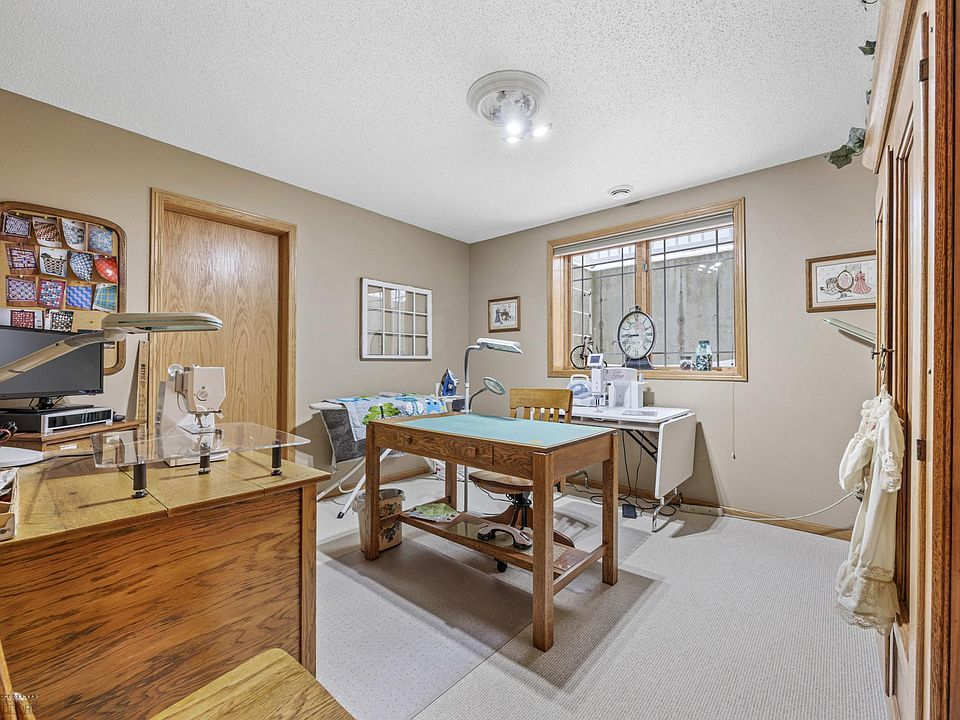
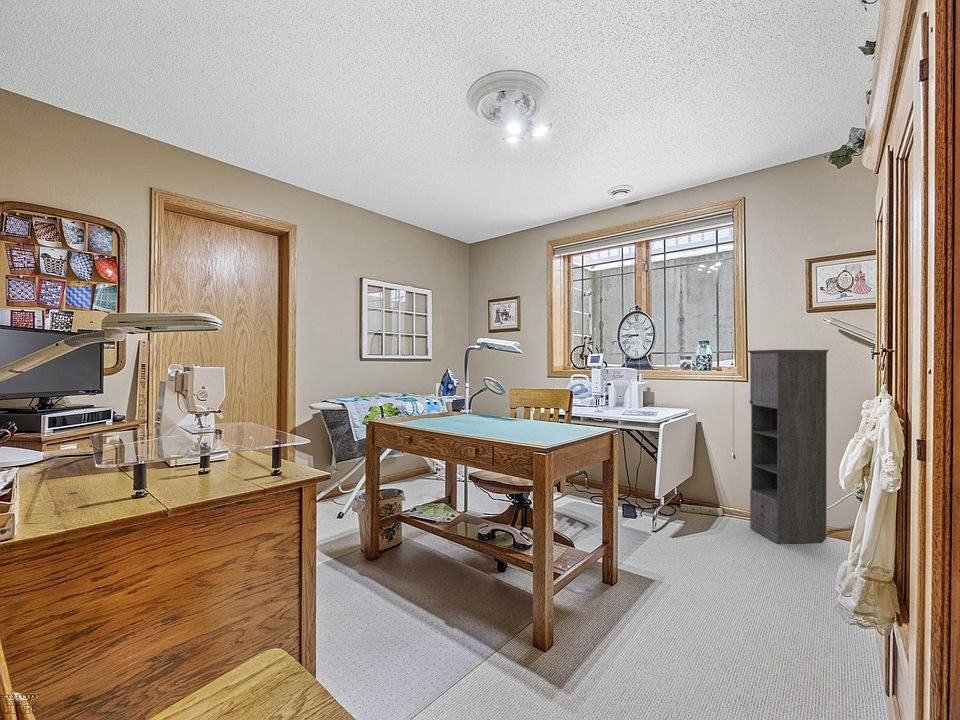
+ storage cabinet [746,349,830,545]
